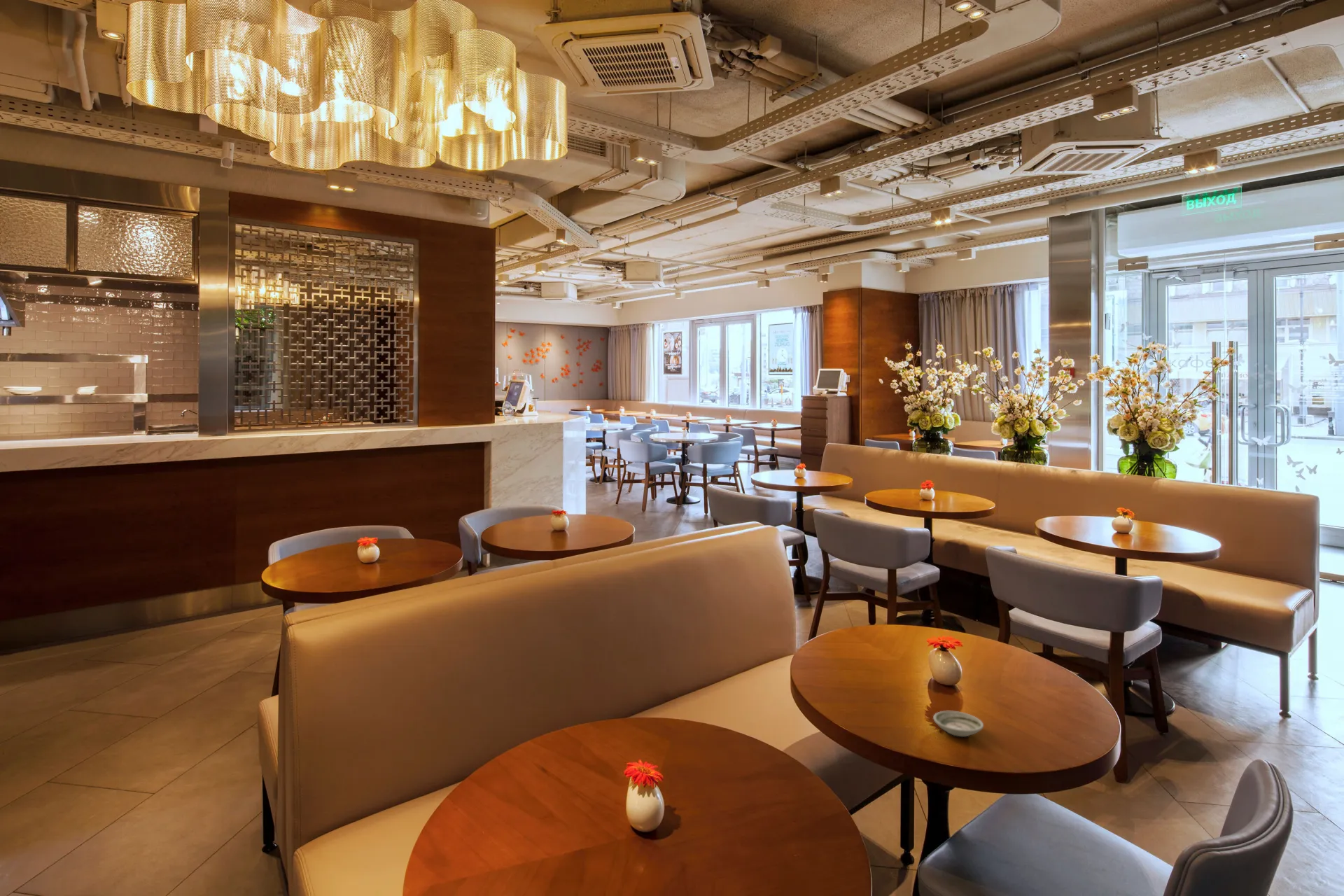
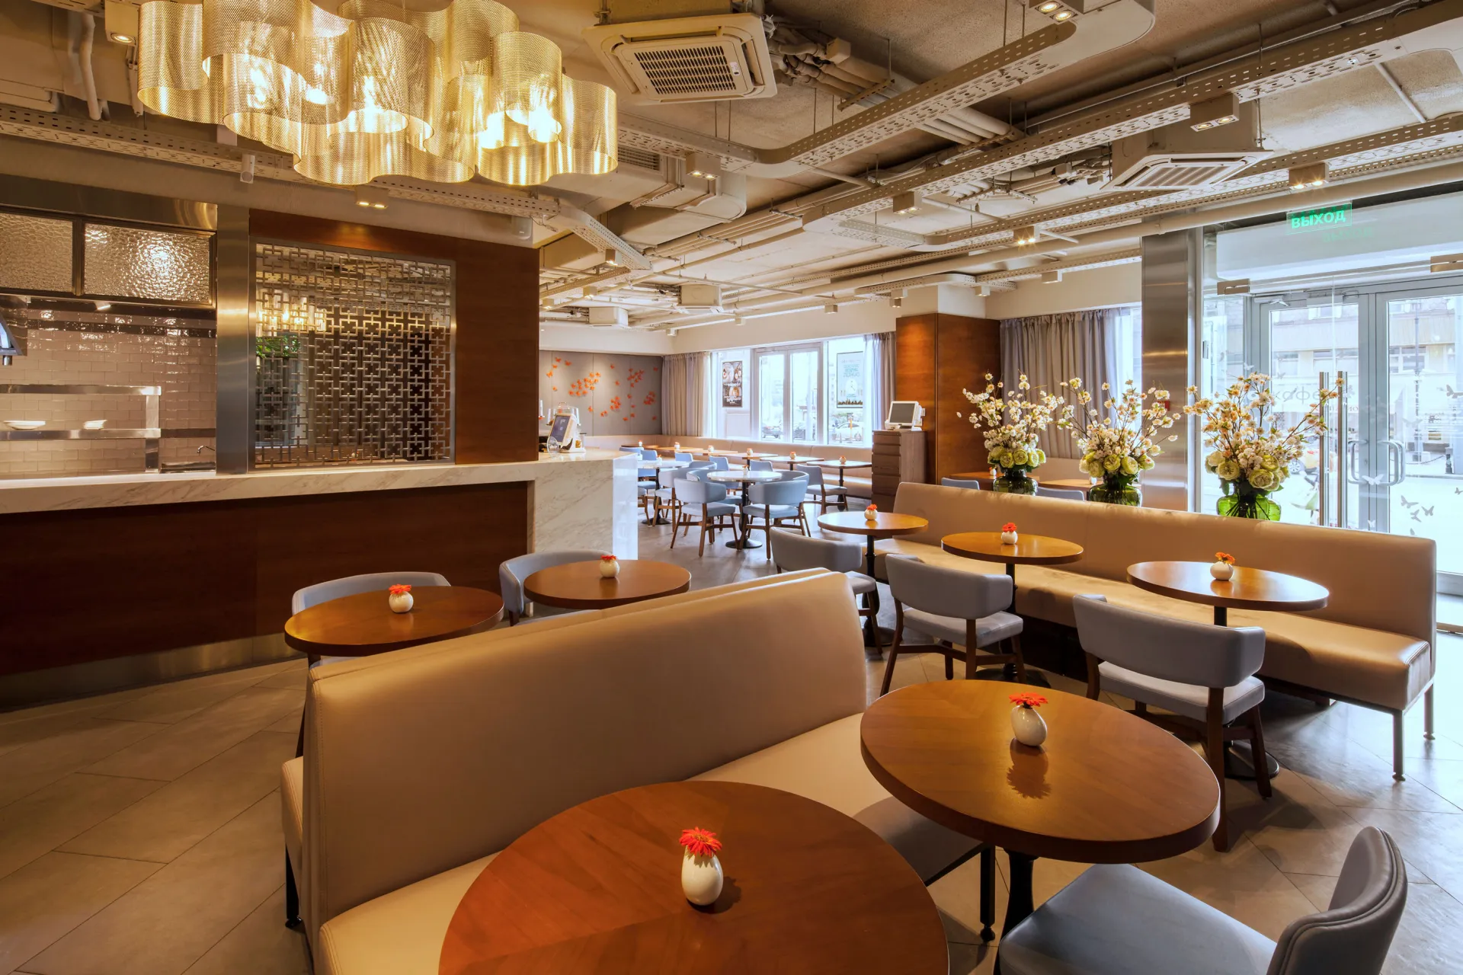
- saucer [932,710,984,737]
